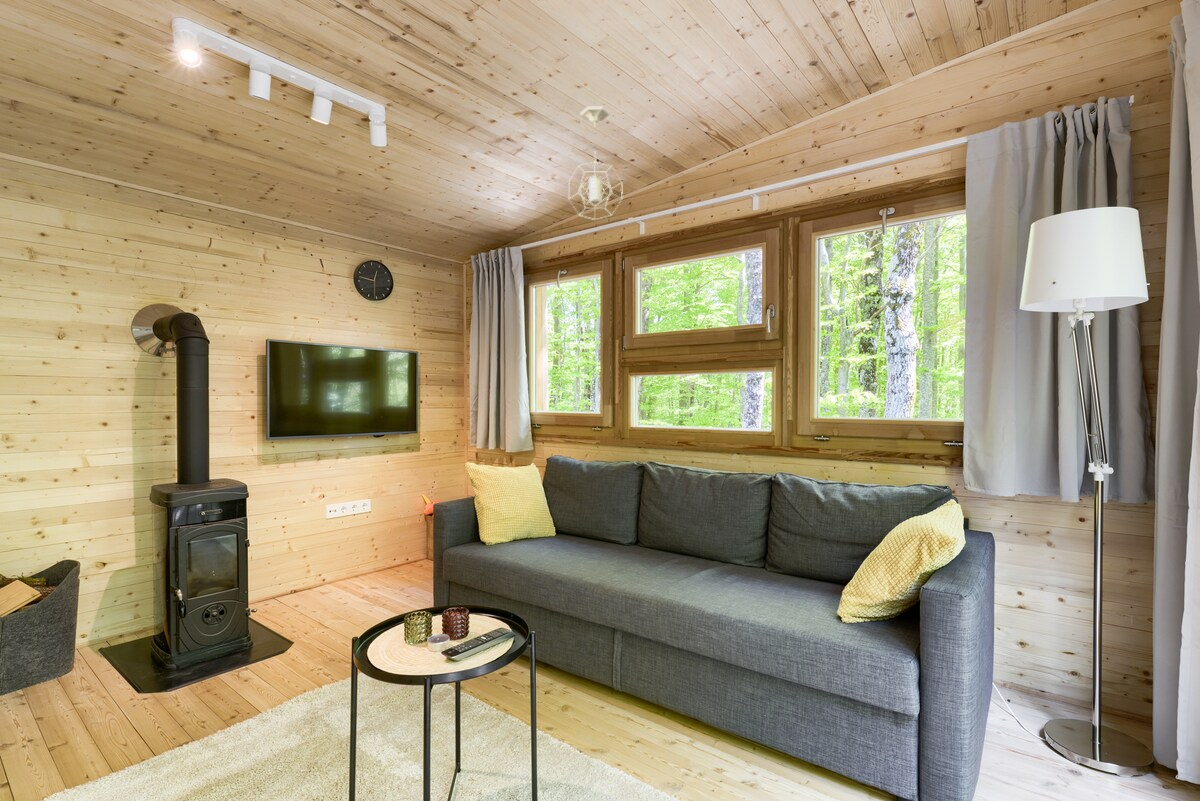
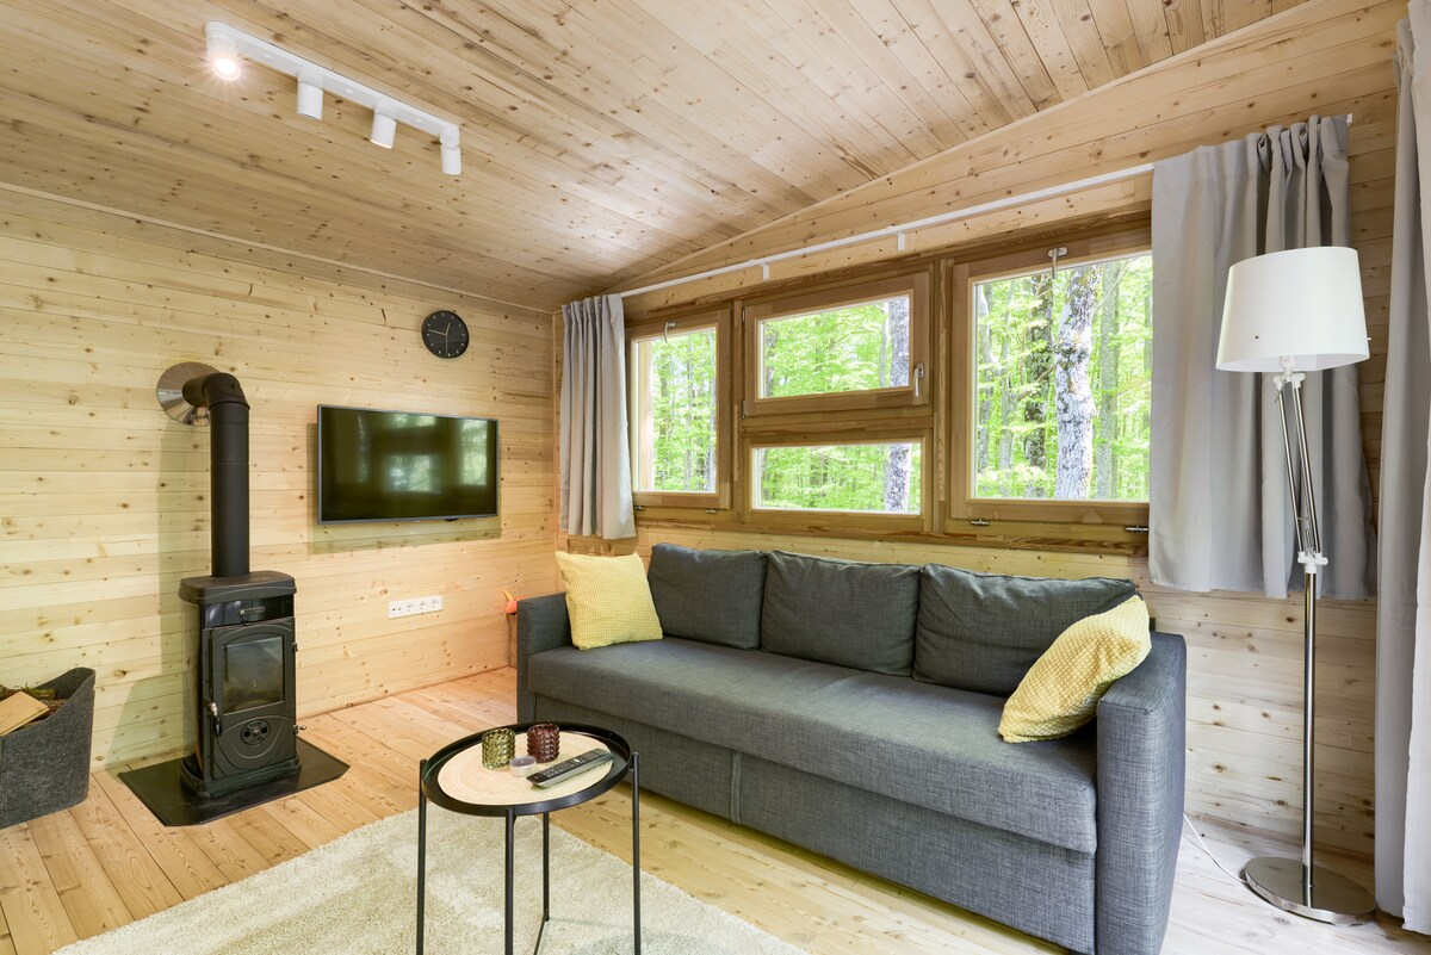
- pendant light [567,106,624,221]
